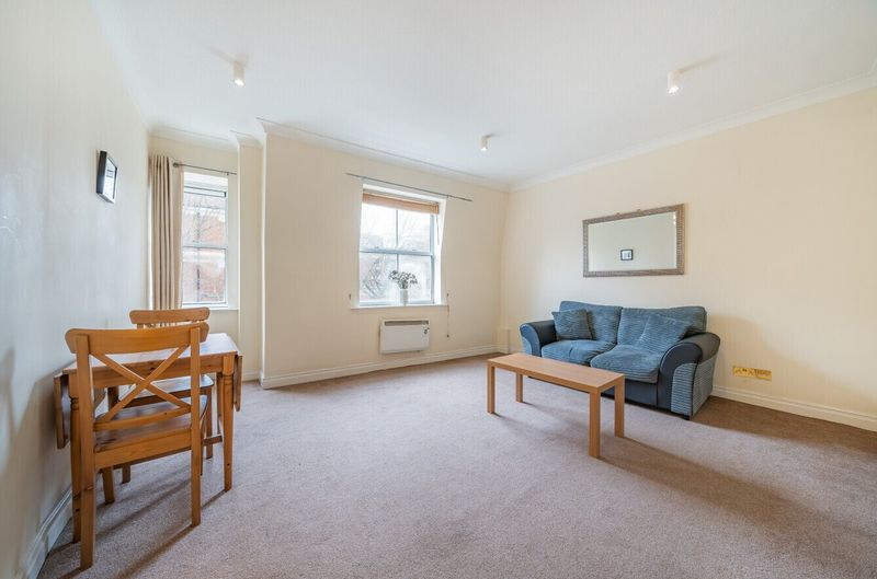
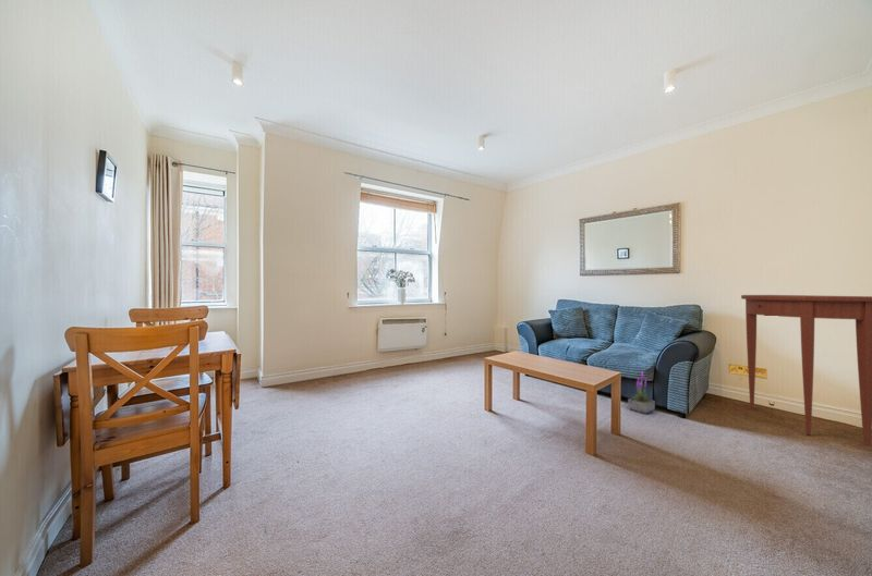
+ console table [740,294,872,445]
+ potted plant [627,370,656,415]
